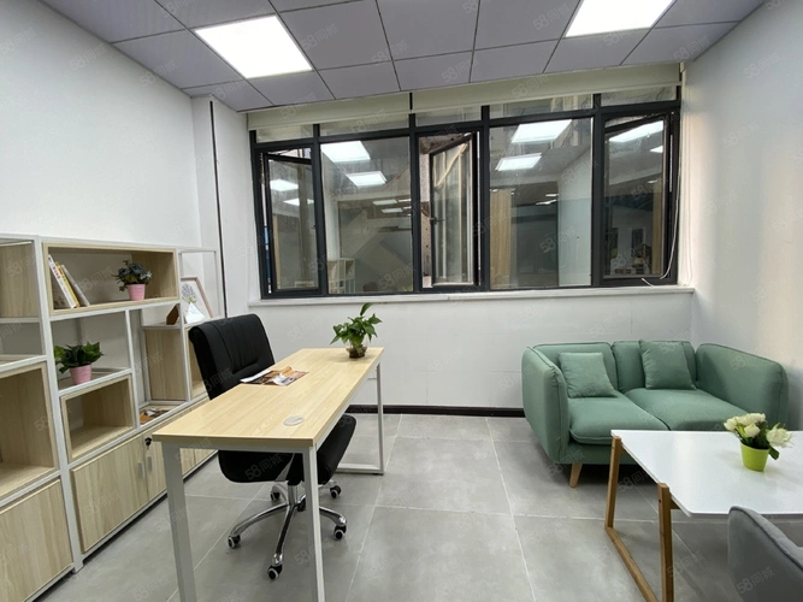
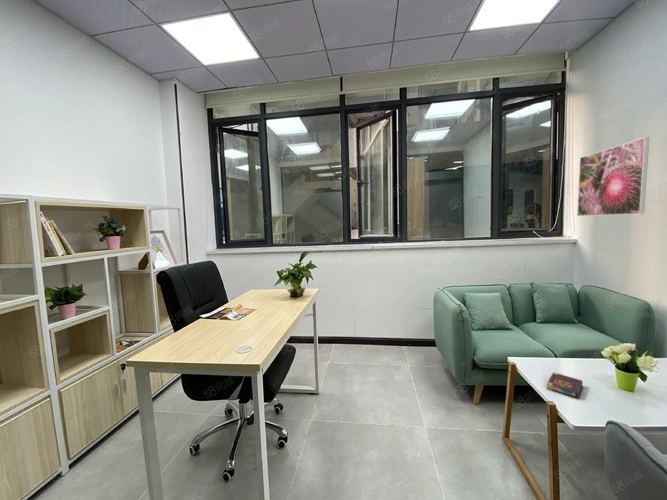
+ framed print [576,136,650,217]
+ book [546,371,584,399]
